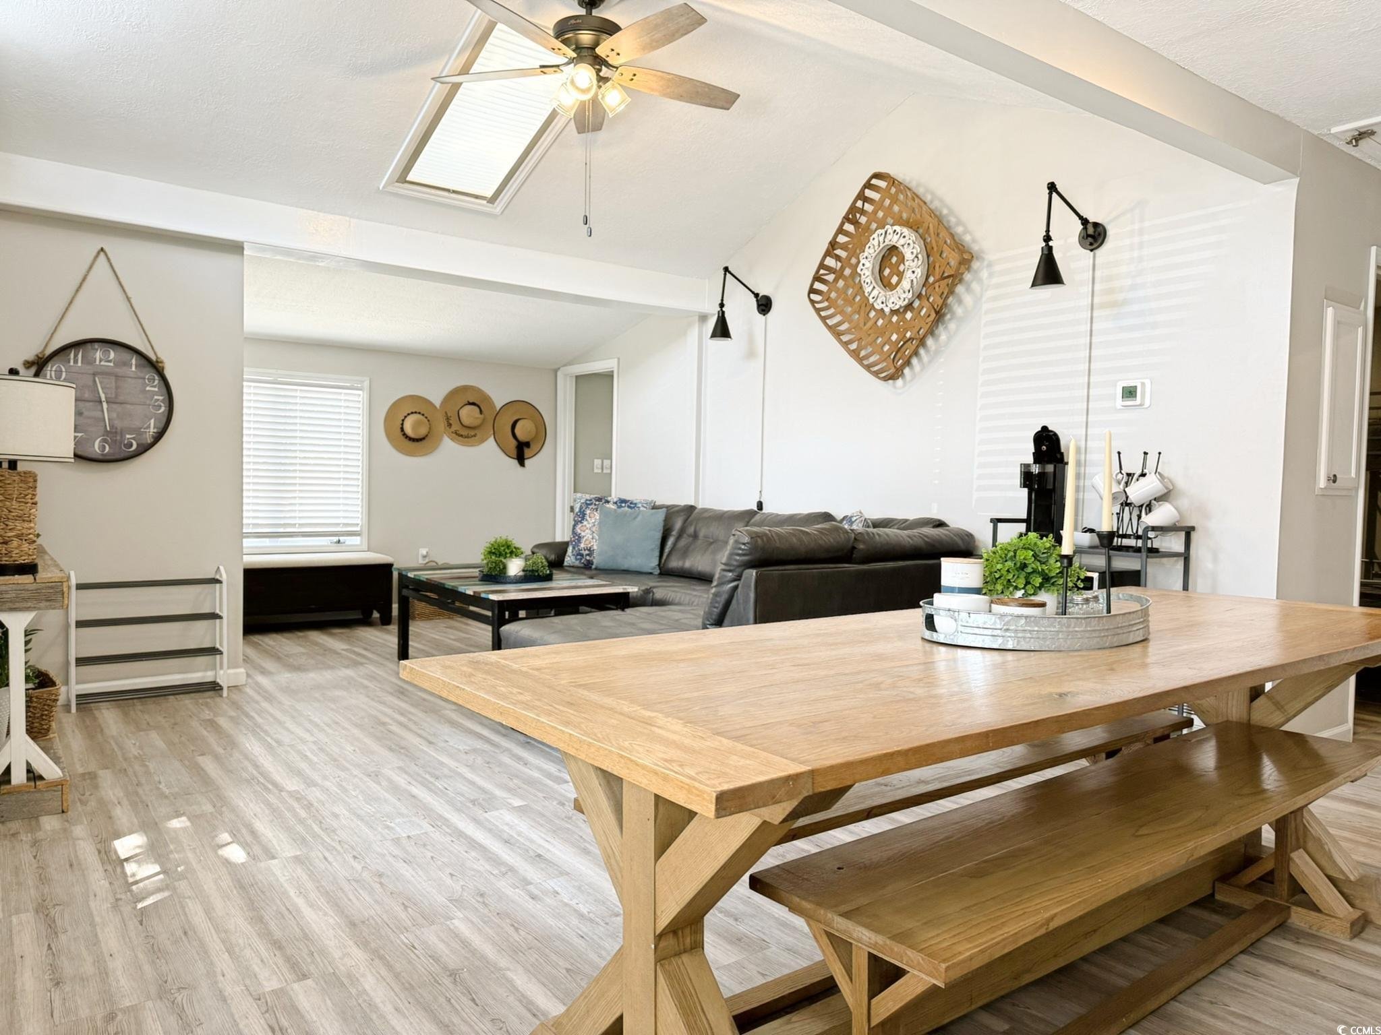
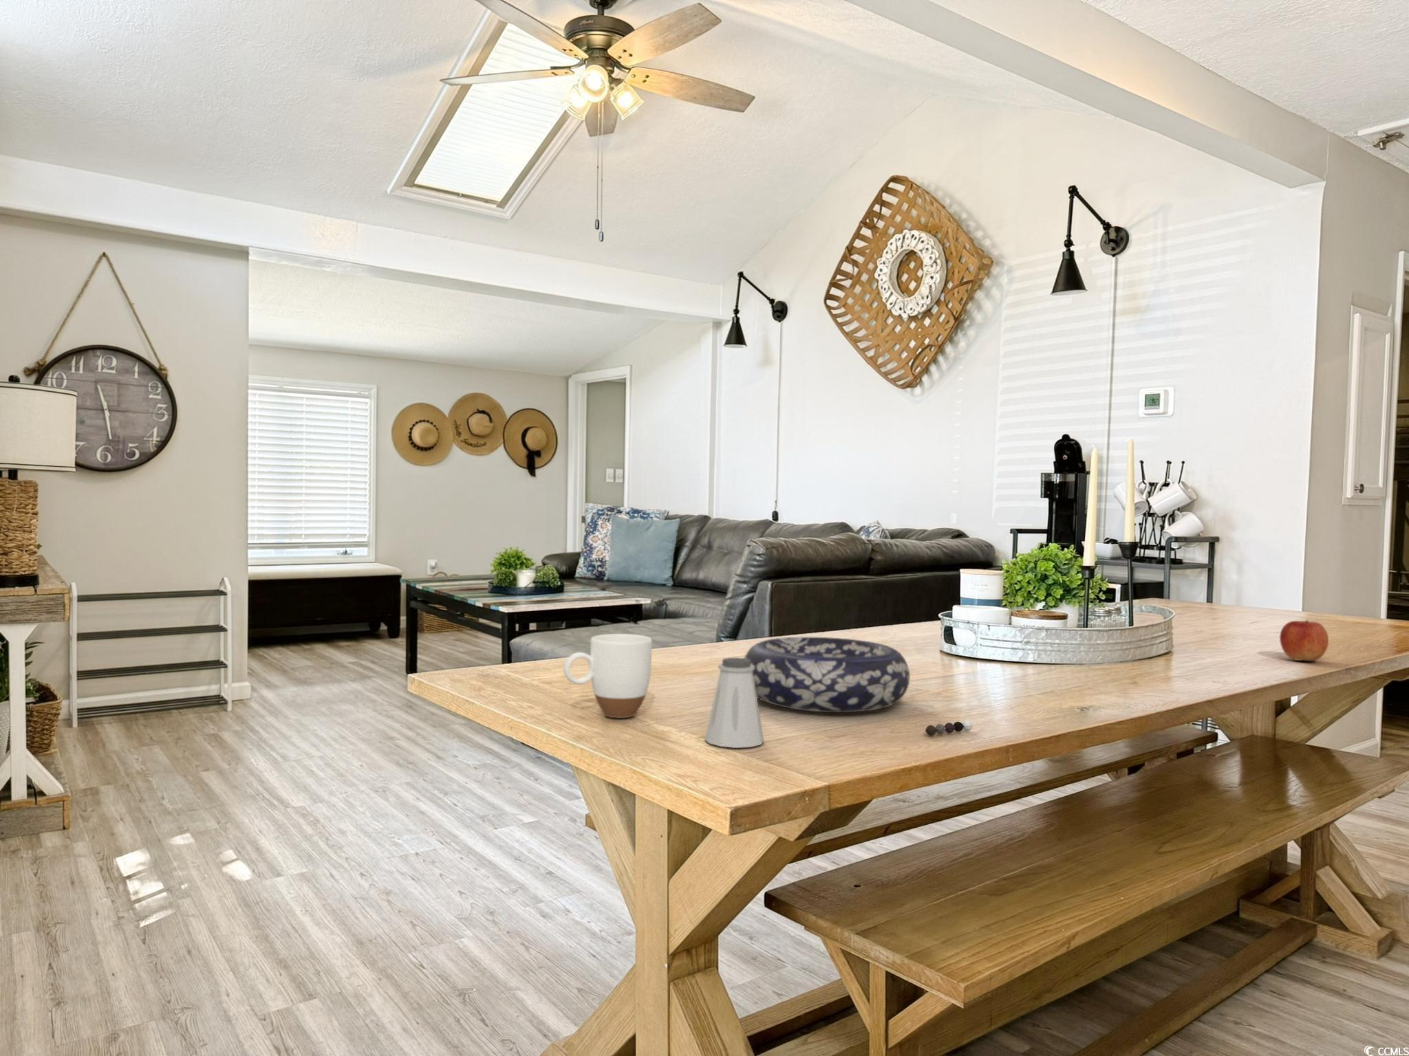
+ apple [1279,619,1329,661]
+ pepper shaker [924,720,973,737]
+ saltshaker [703,658,766,749]
+ decorative bowl [743,637,911,713]
+ mug [562,633,652,719]
